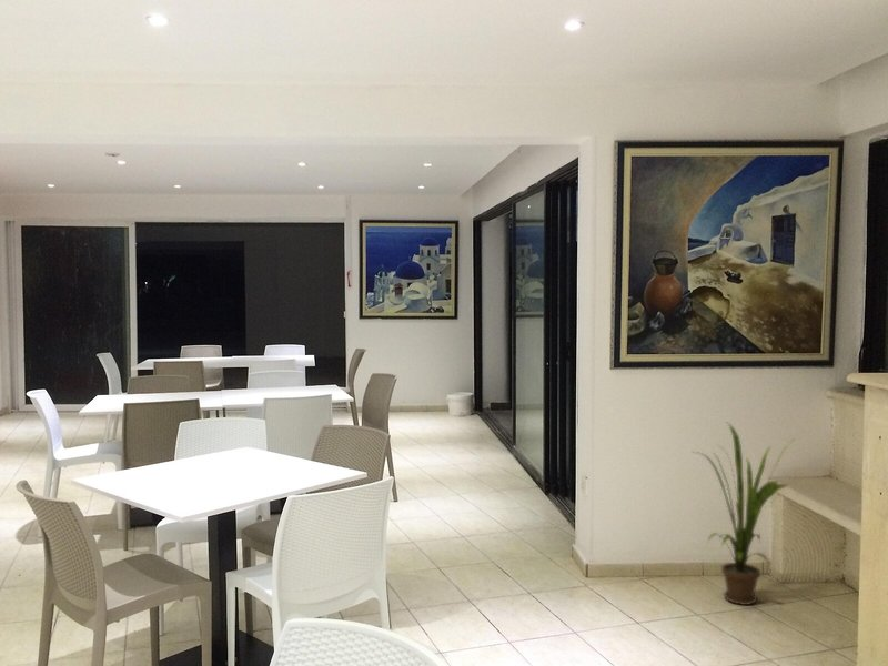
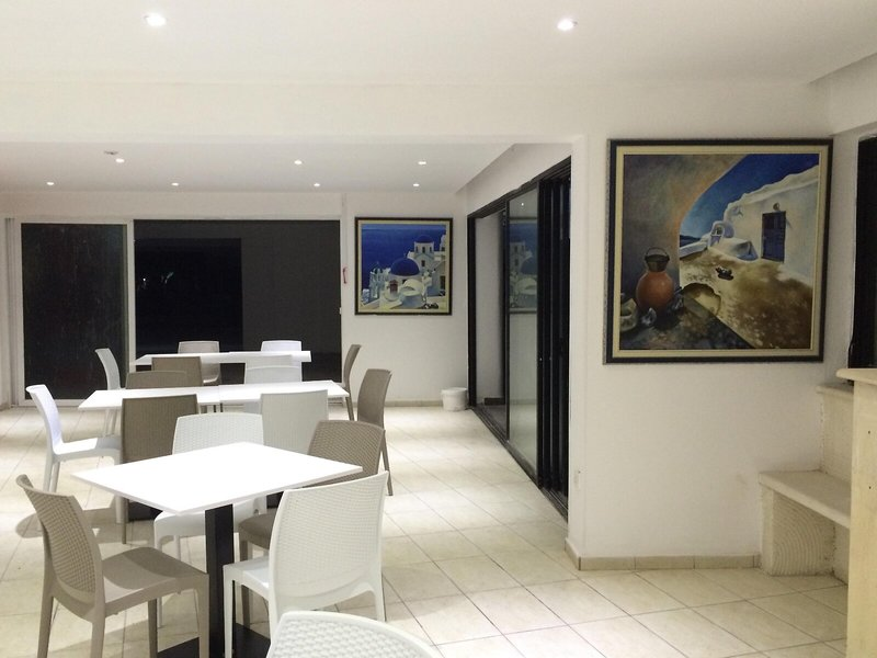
- house plant [693,422,795,606]
